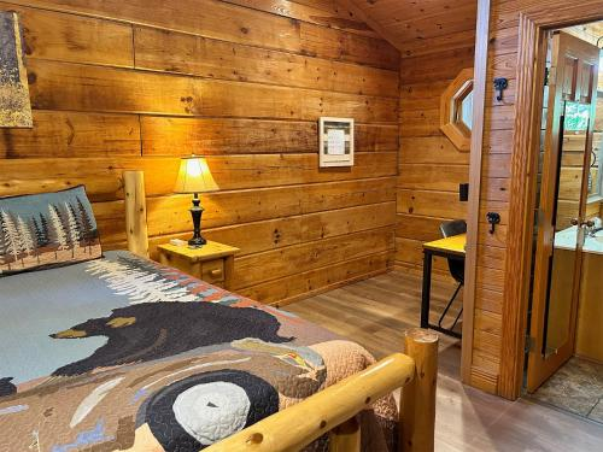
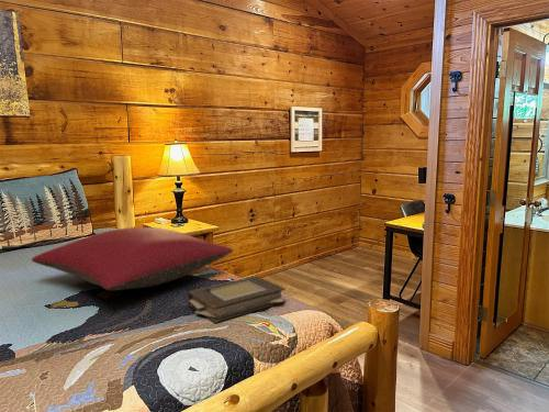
+ book [187,275,287,324]
+ pillow [31,226,234,291]
